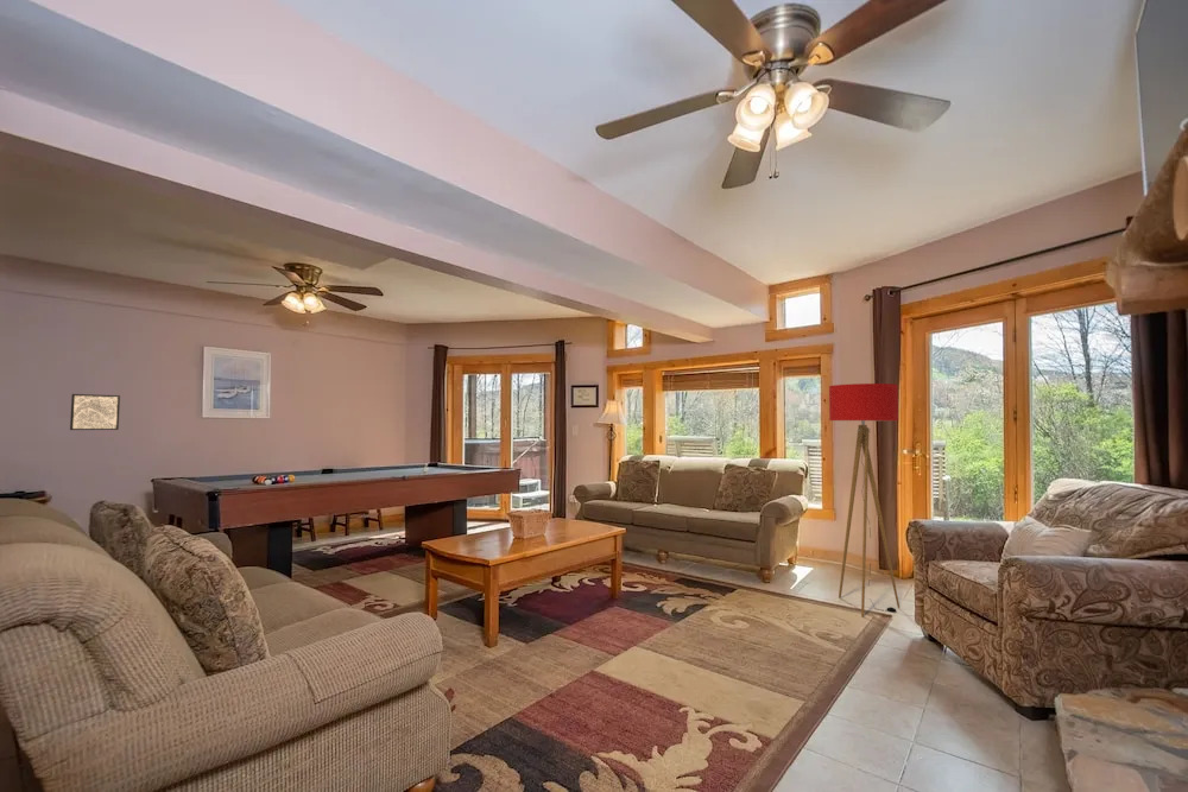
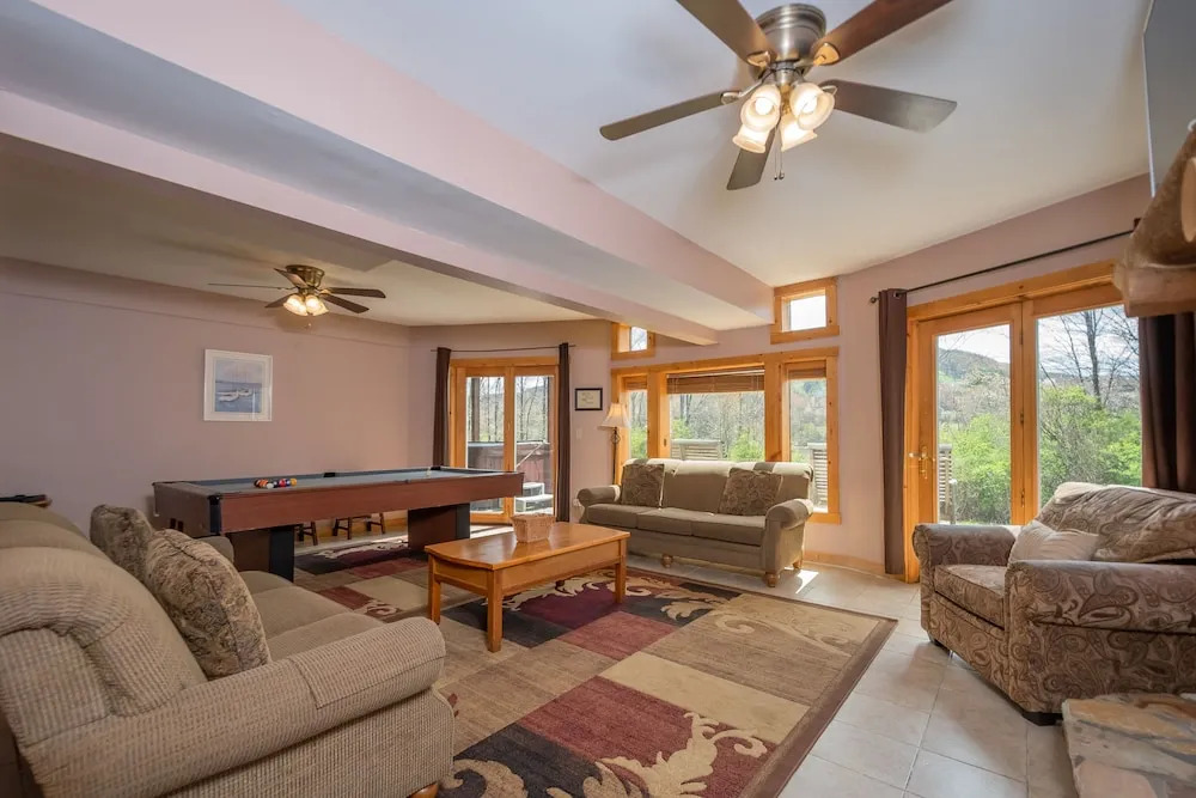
- floor lamp [828,382,901,617]
- wall art [69,393,121,431]
